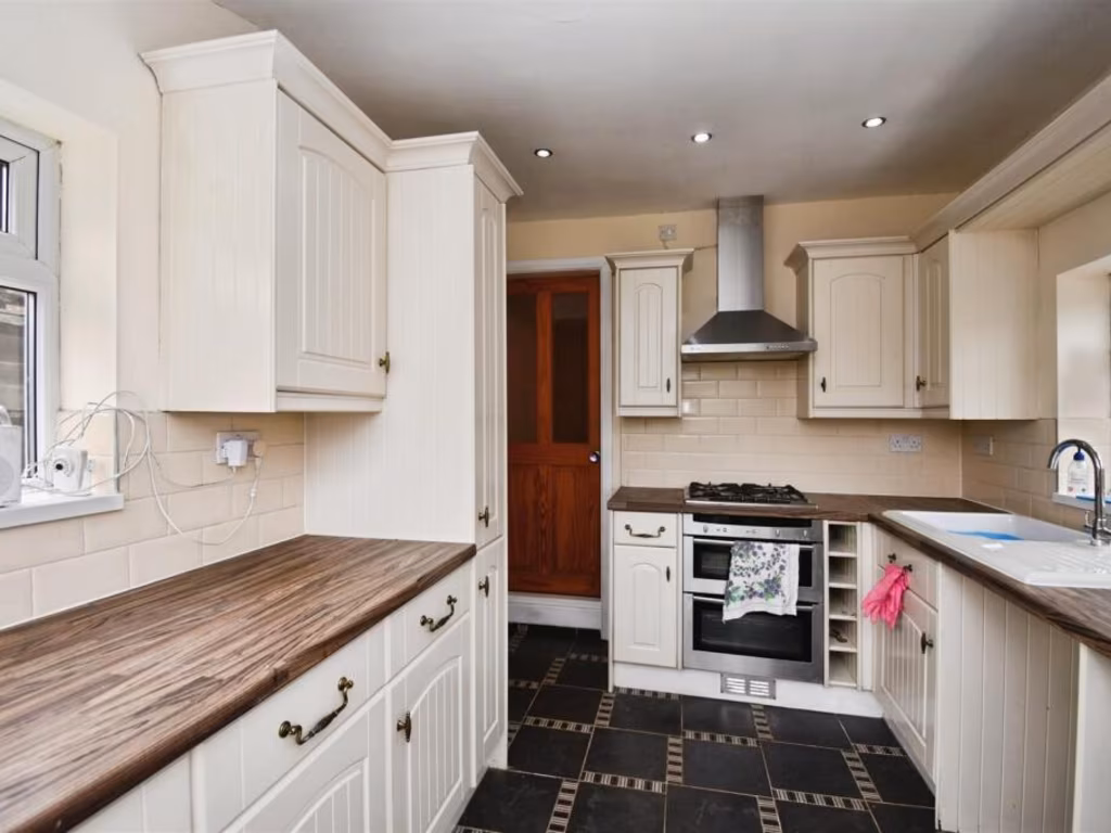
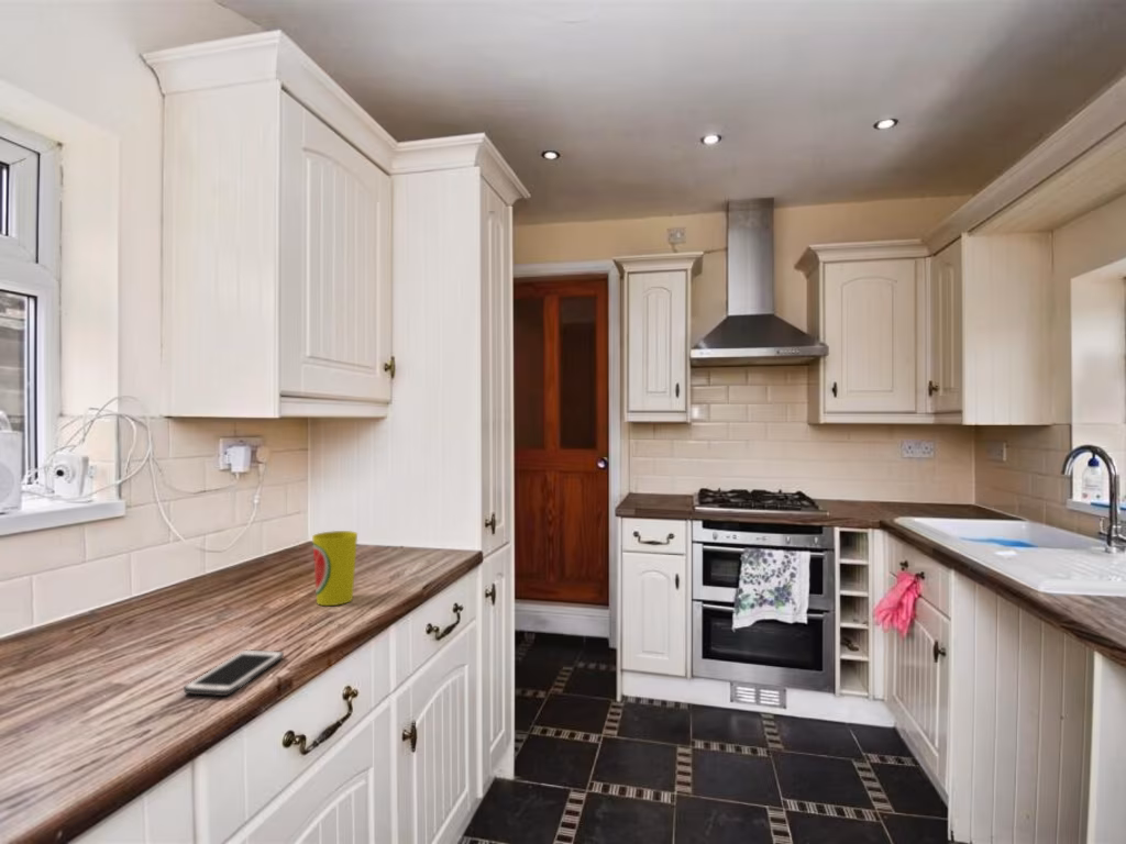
+ cell phone [183,648,285,697]
+ cup [311,530,358,607]
